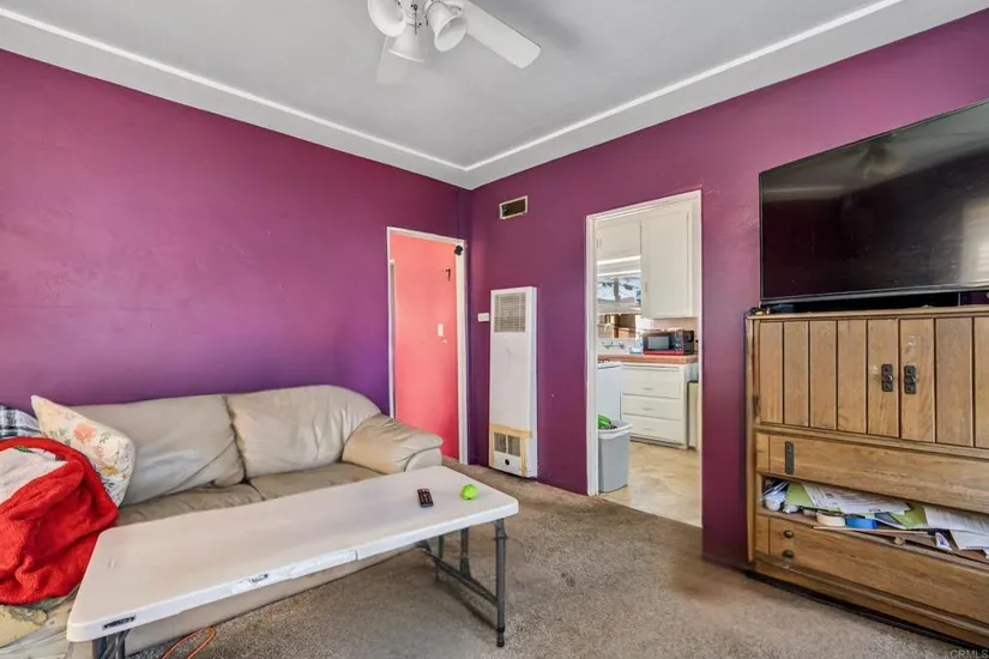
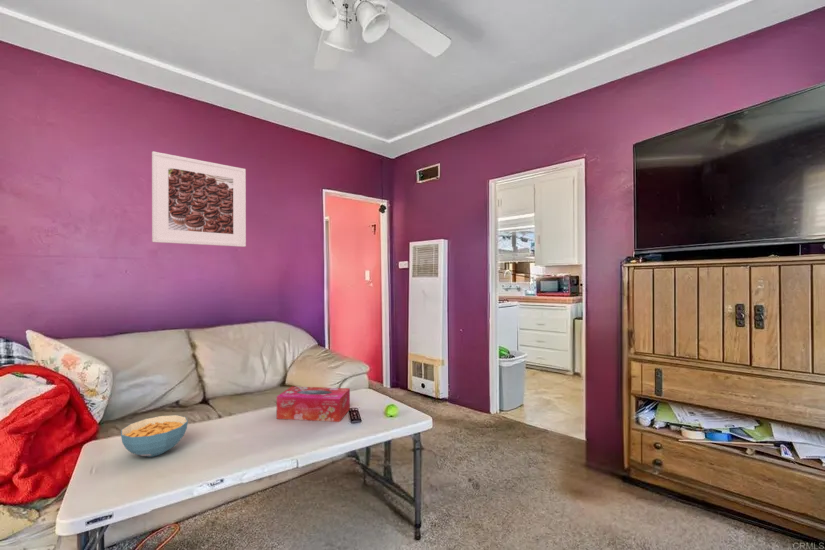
+ cereal bowl [120,414,189,458]
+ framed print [151,150,247,248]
+ tissue box [276,386,351,423]
